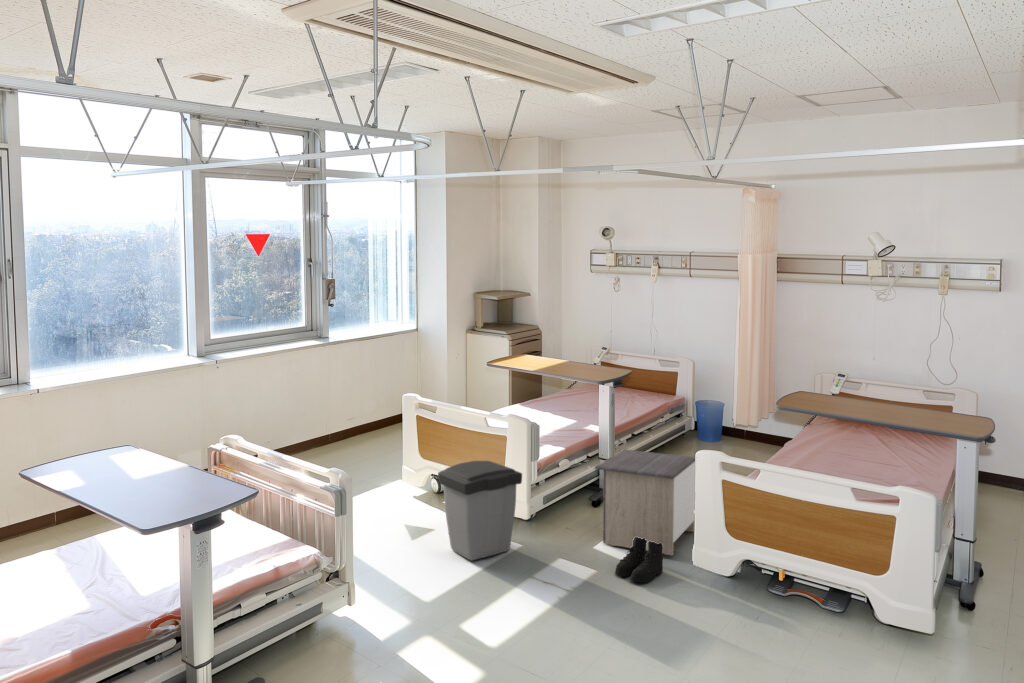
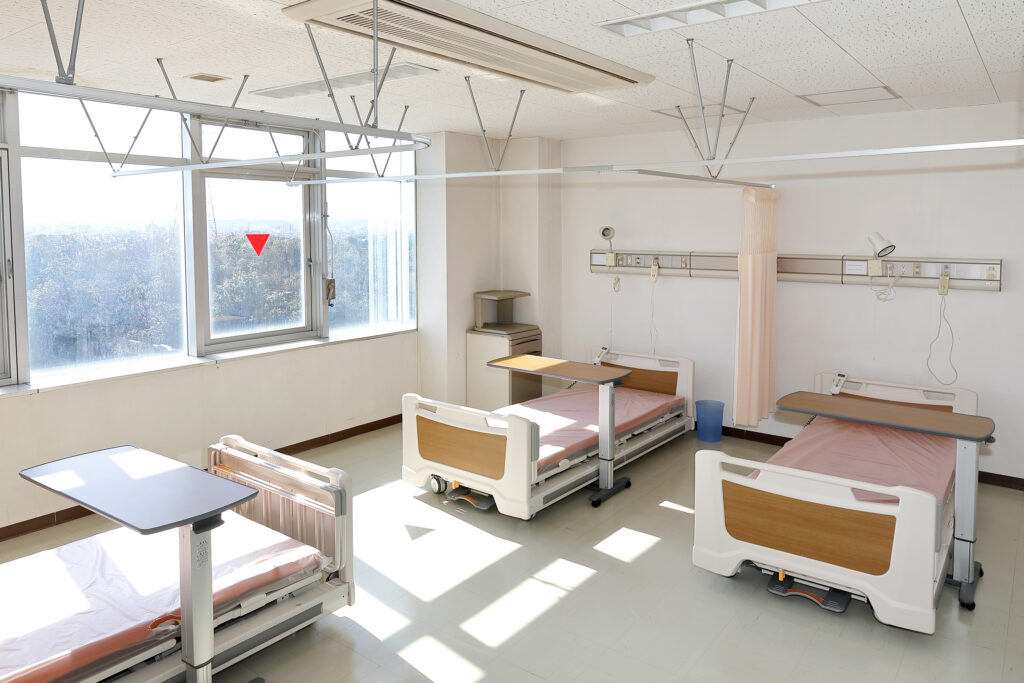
- boots [614,537,664,584]
- trash can [437,460,523,562]
- nightstand [593,448,696,557]
